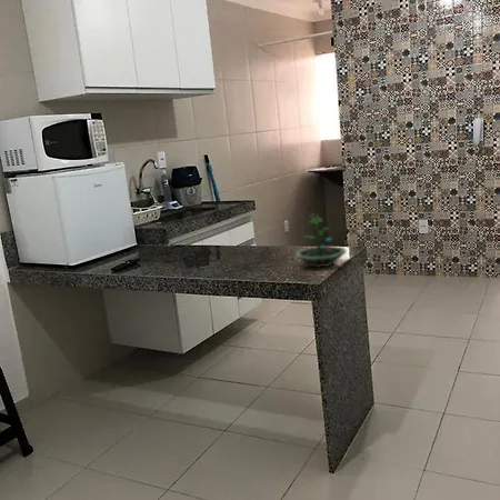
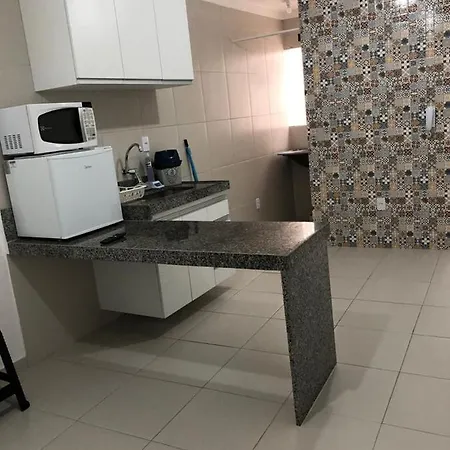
- terrarium [294,213,348,269]
